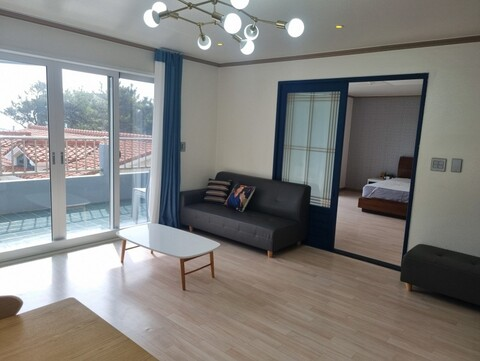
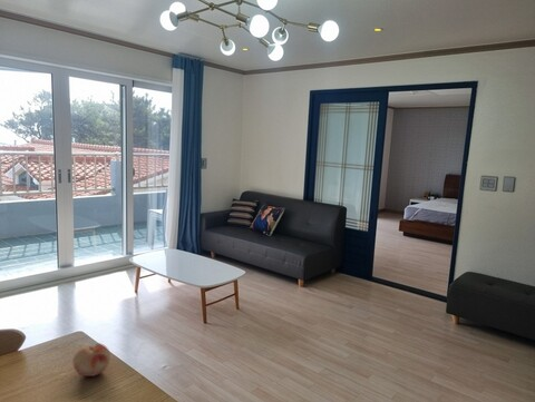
+ fruit [71,343,111,378]
